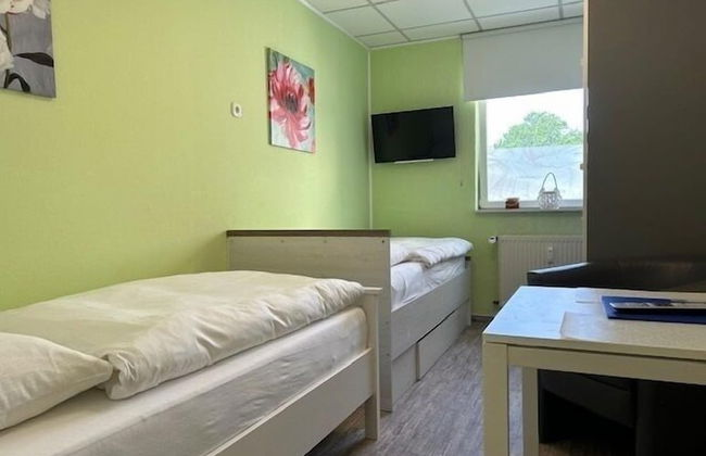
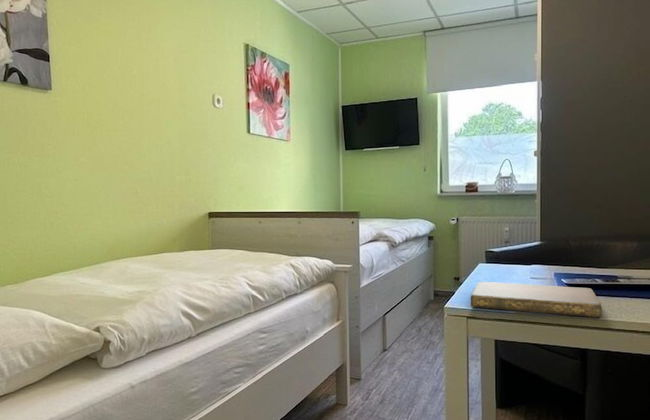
+ notebook [469,281,603,318]
